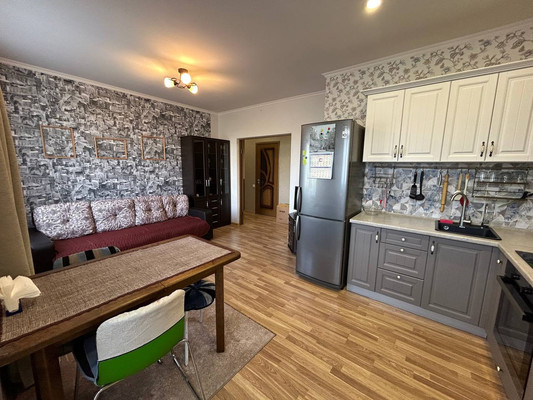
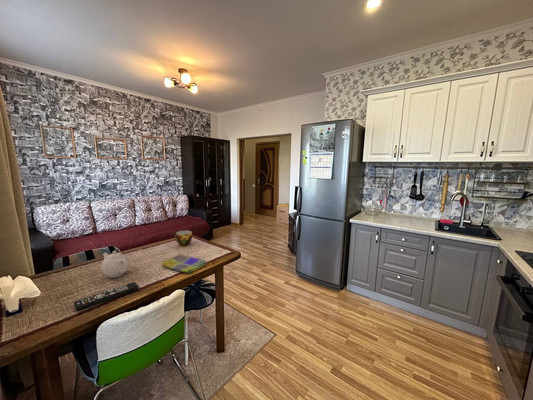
+ cup [174,229,193,247]
+ teapot [100,250,130,279]
+ dish towel [161,253,208,274]
+ remote control [73,281,139,312]
